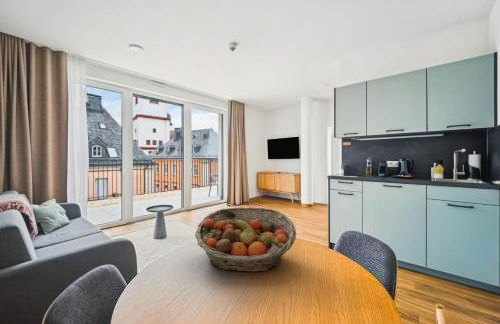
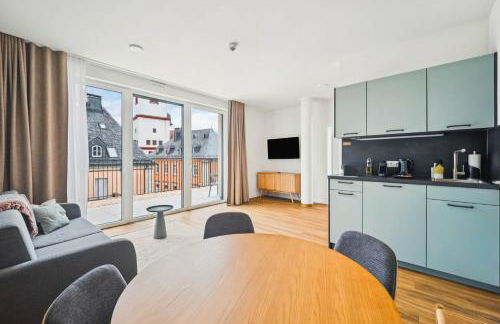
- fruit basket [194,206,297,273]
